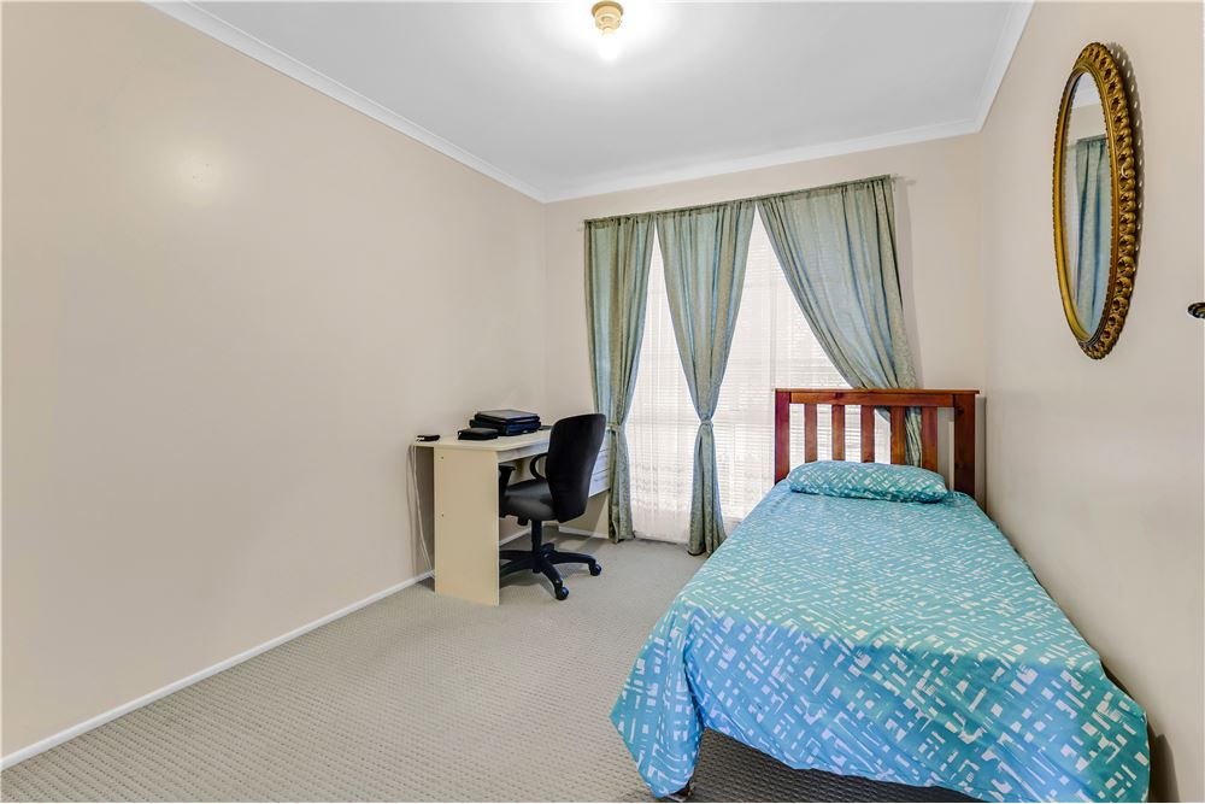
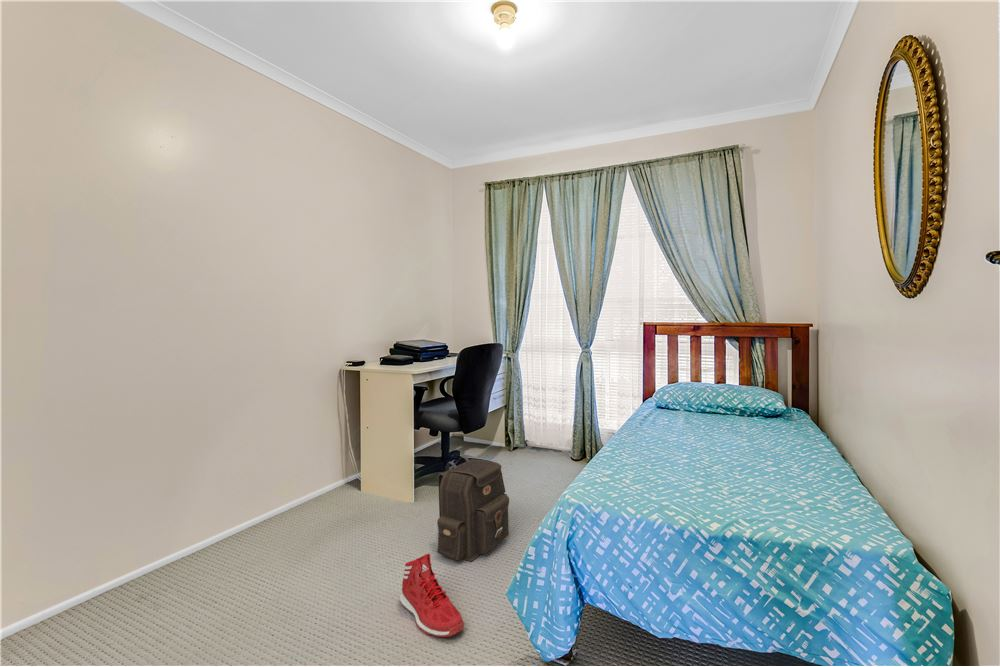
+ backpack [436,455,510,562]
+ sneaker [399,553,465,638]
